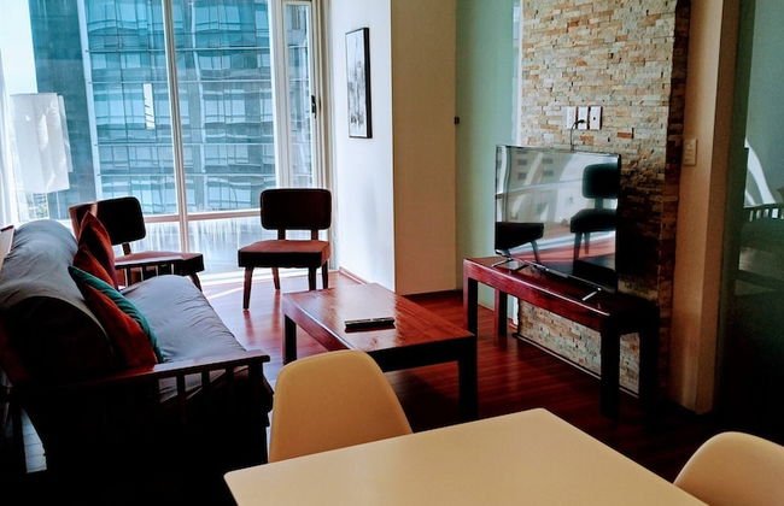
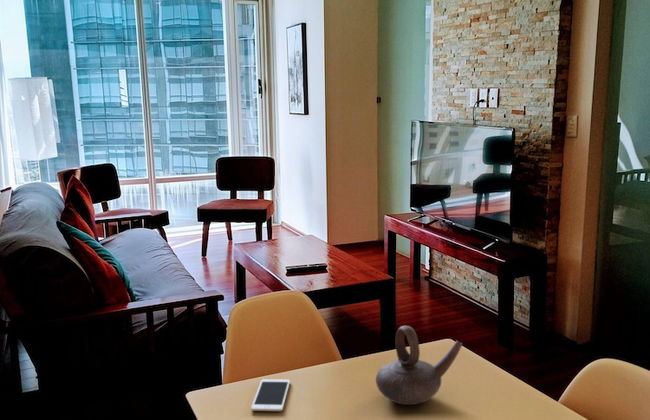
+ teapot [375,325,463,406]
+ cell phone [250,378,291,412]
